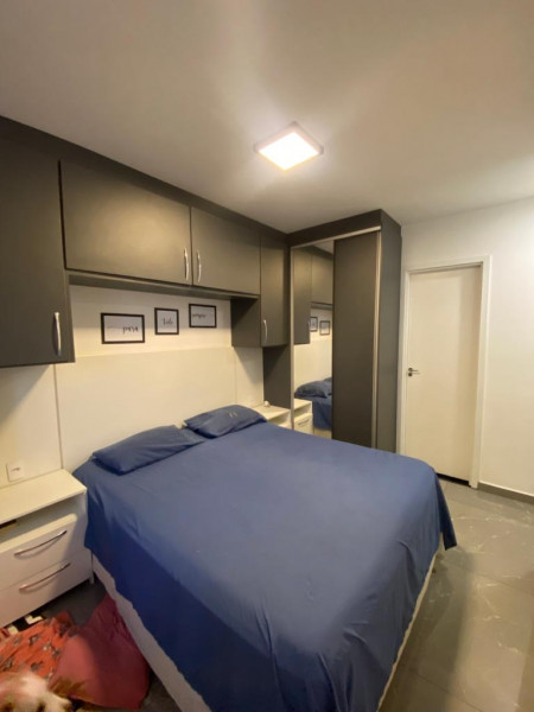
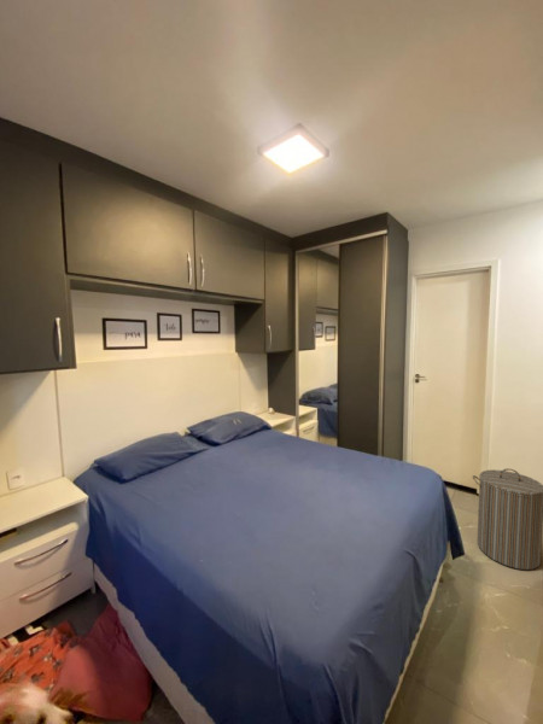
+ laundry hamper [472,467,543,571]
